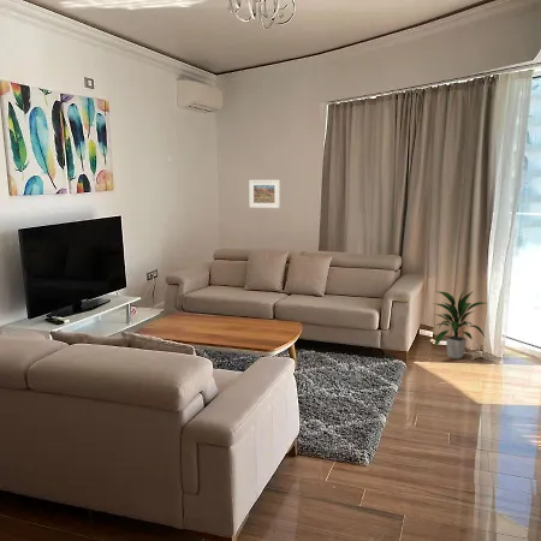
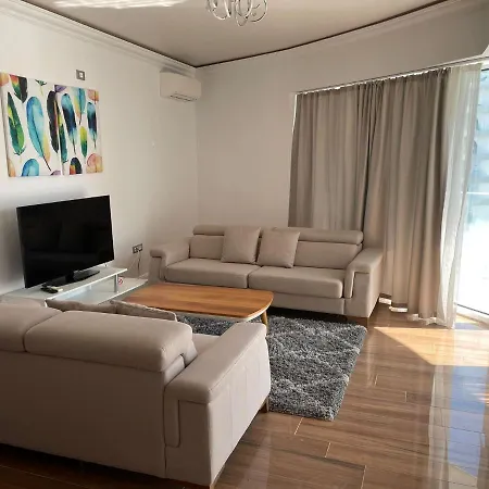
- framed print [248,179,281,209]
- indoor plant [432,289,487,361]
